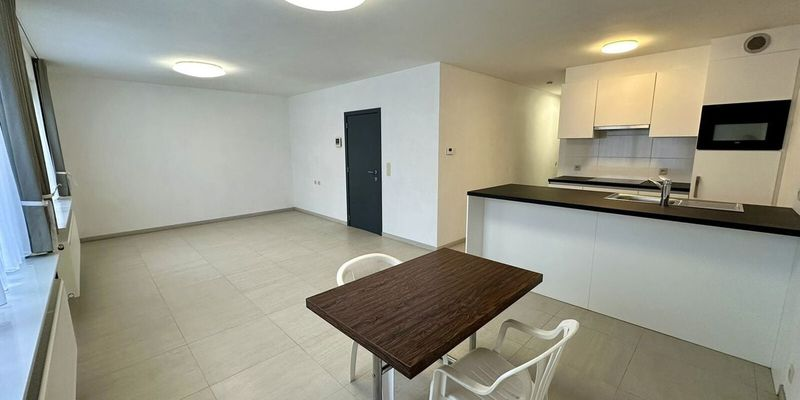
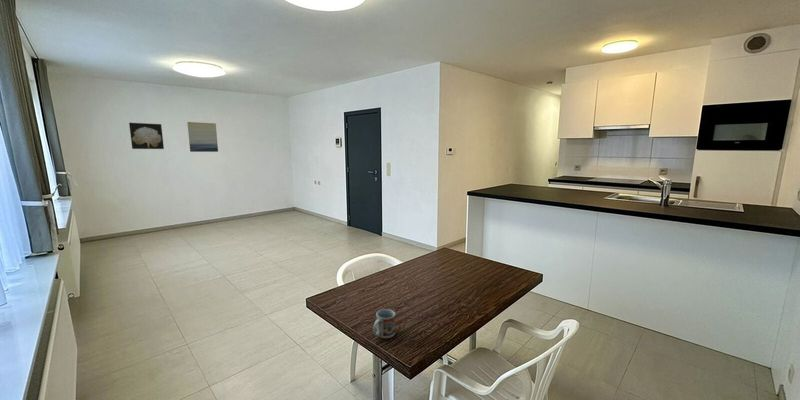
+ wall art [128,122,165,150]
+ wall art [186,121,219,153]
+ cup [372,308,396,339]
